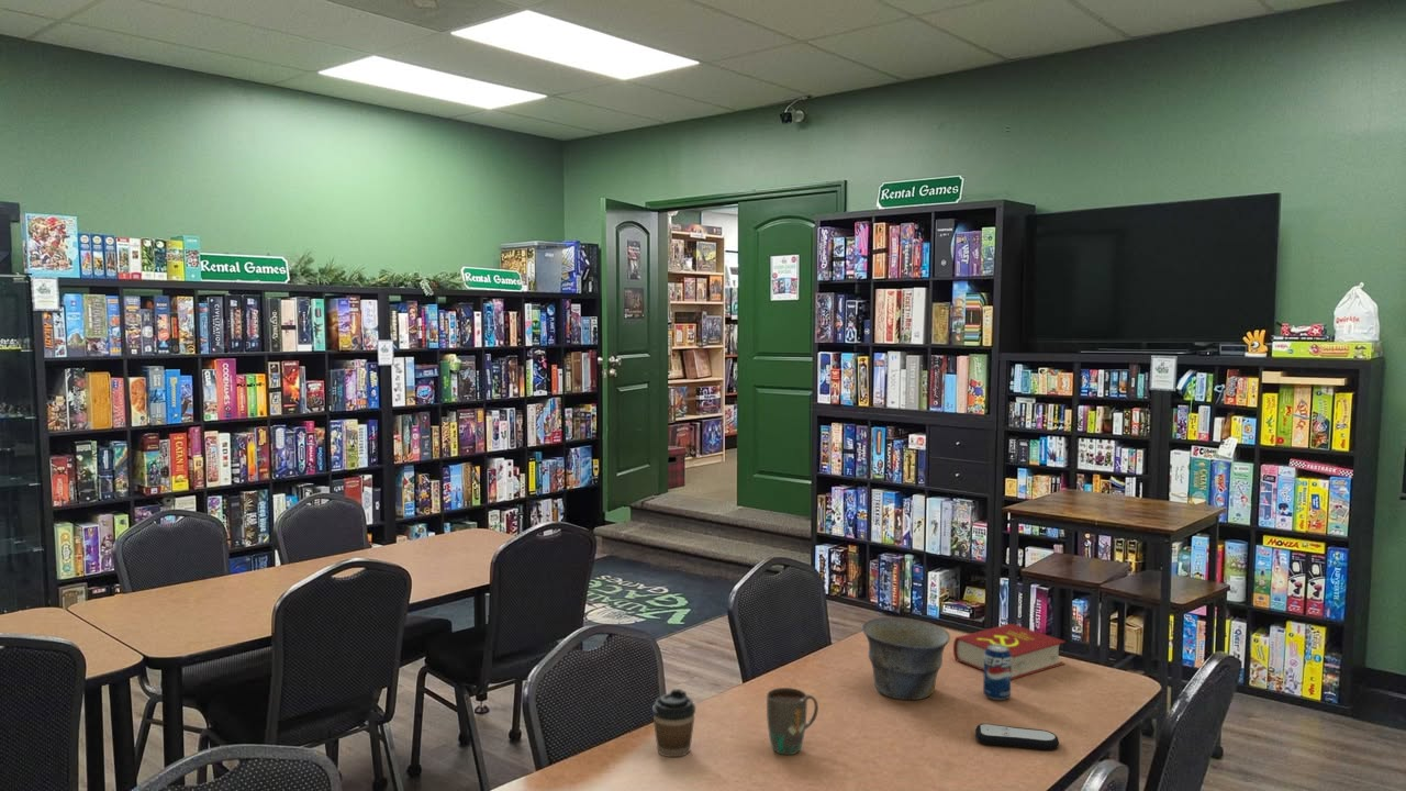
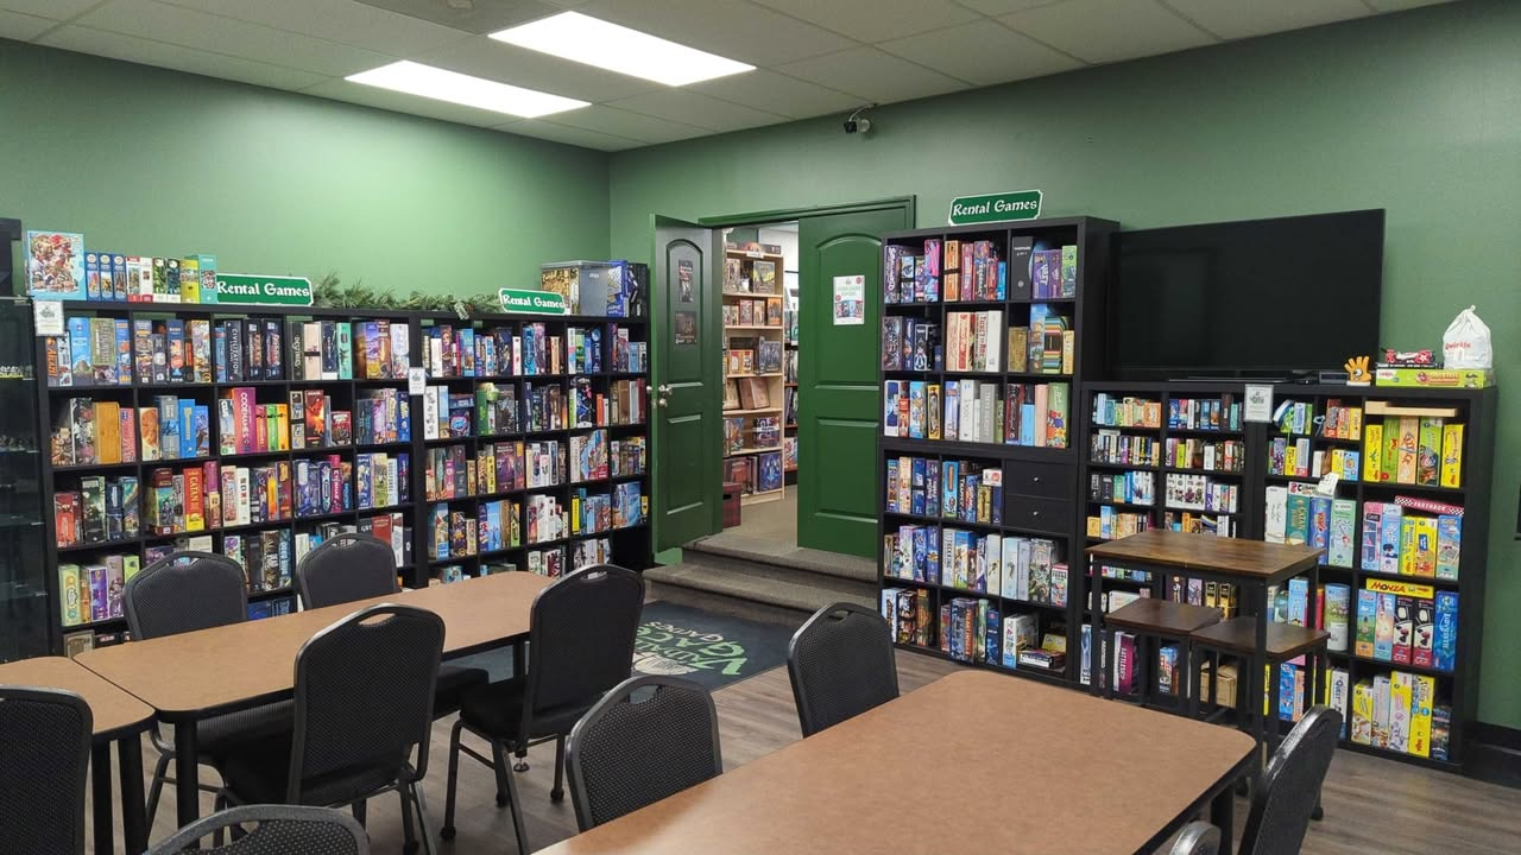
- bowl [861,616,951,701]
- remote control [974,723,1060,751]
- mug [766,687,819,756]
- coffee cup [651,688,696,758]
- book [952,623,1067,681]
- beverage can [982,644,1012,701]
